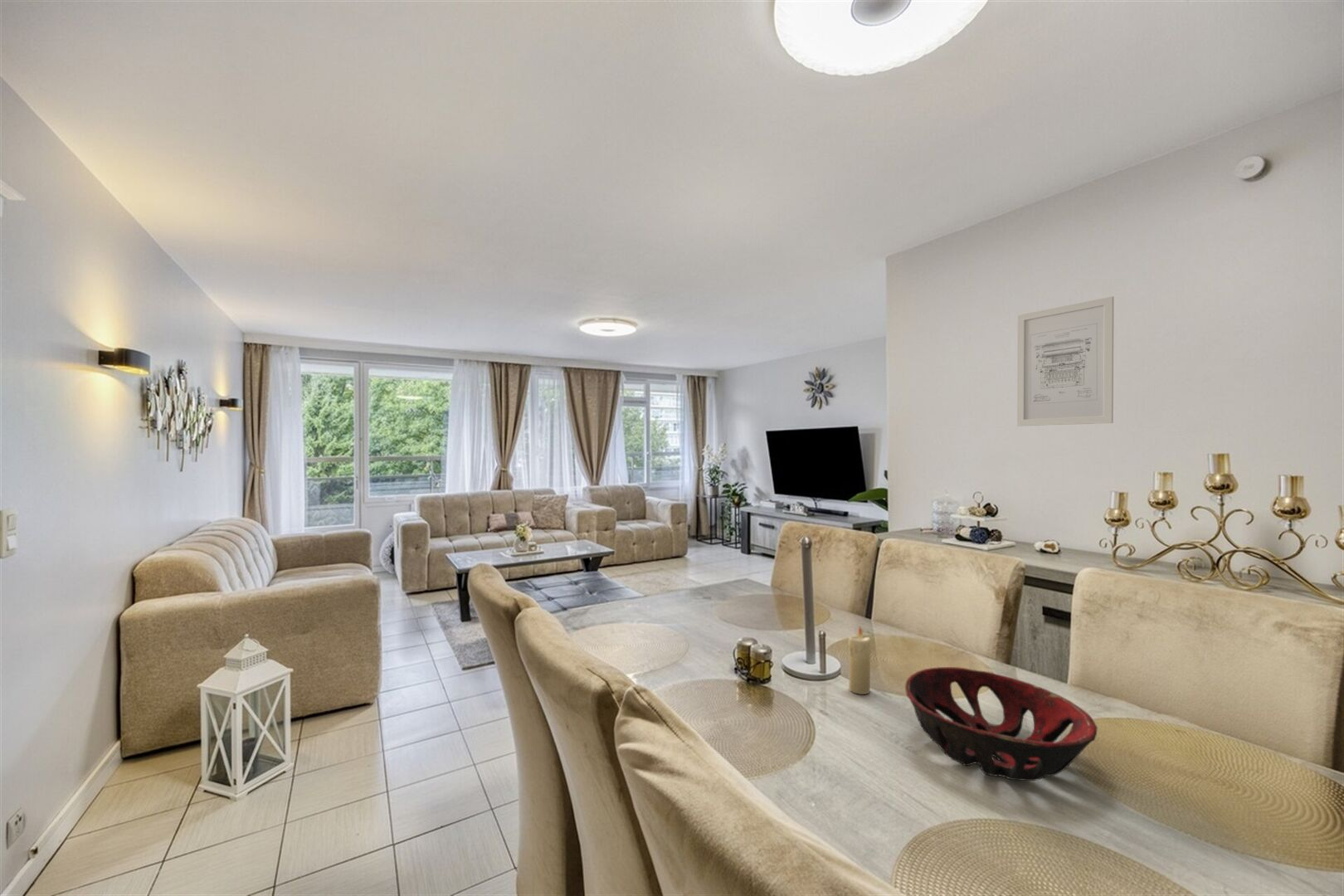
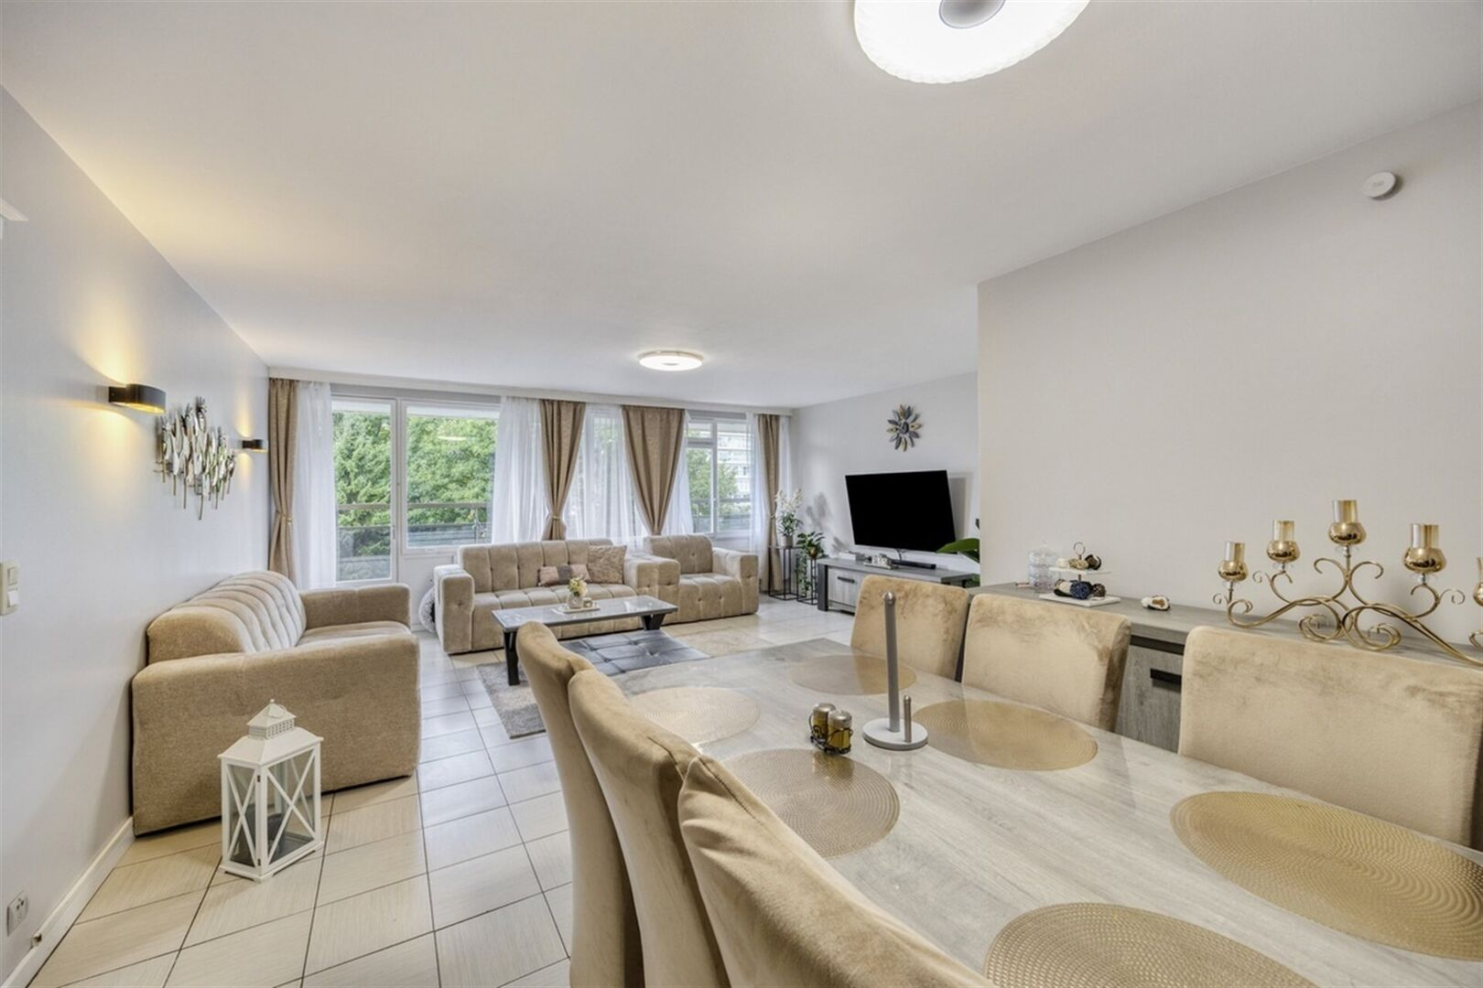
- candle [847,626,872,695]
- decorative bowl [904,666,1098,782]
- wall art [1016,295,1115,426]
